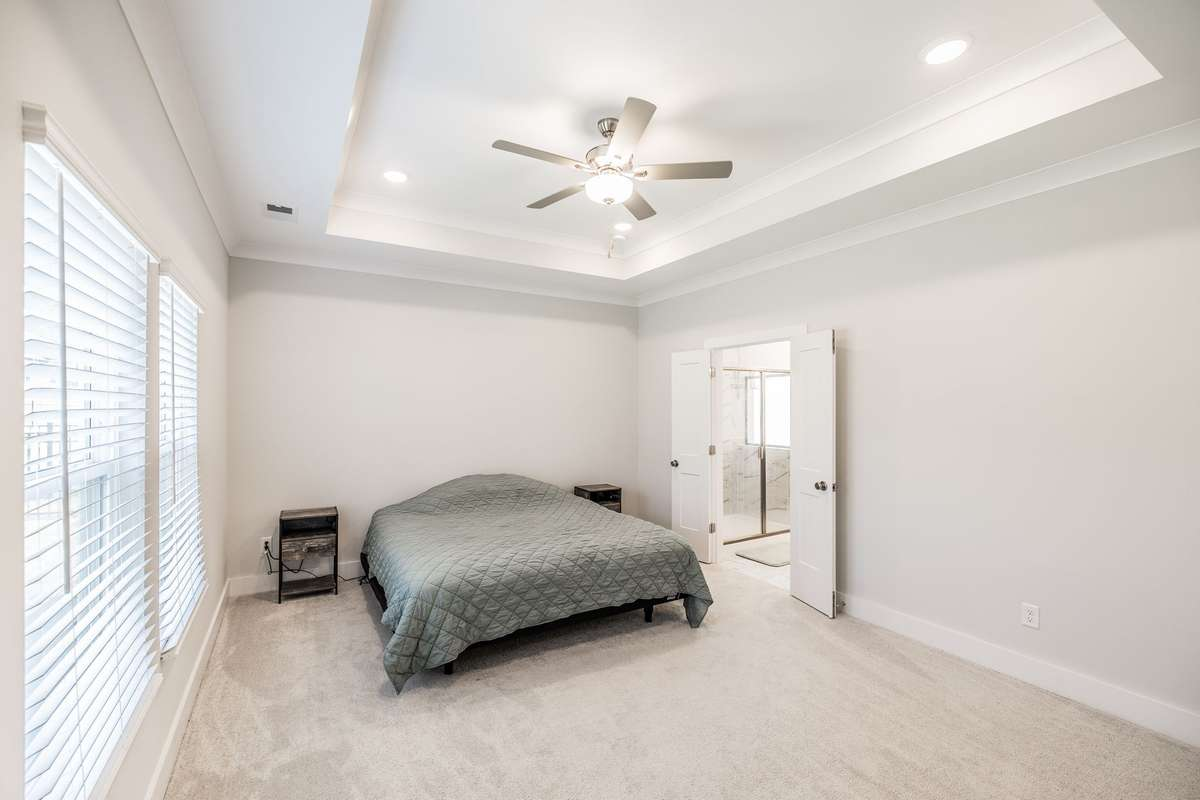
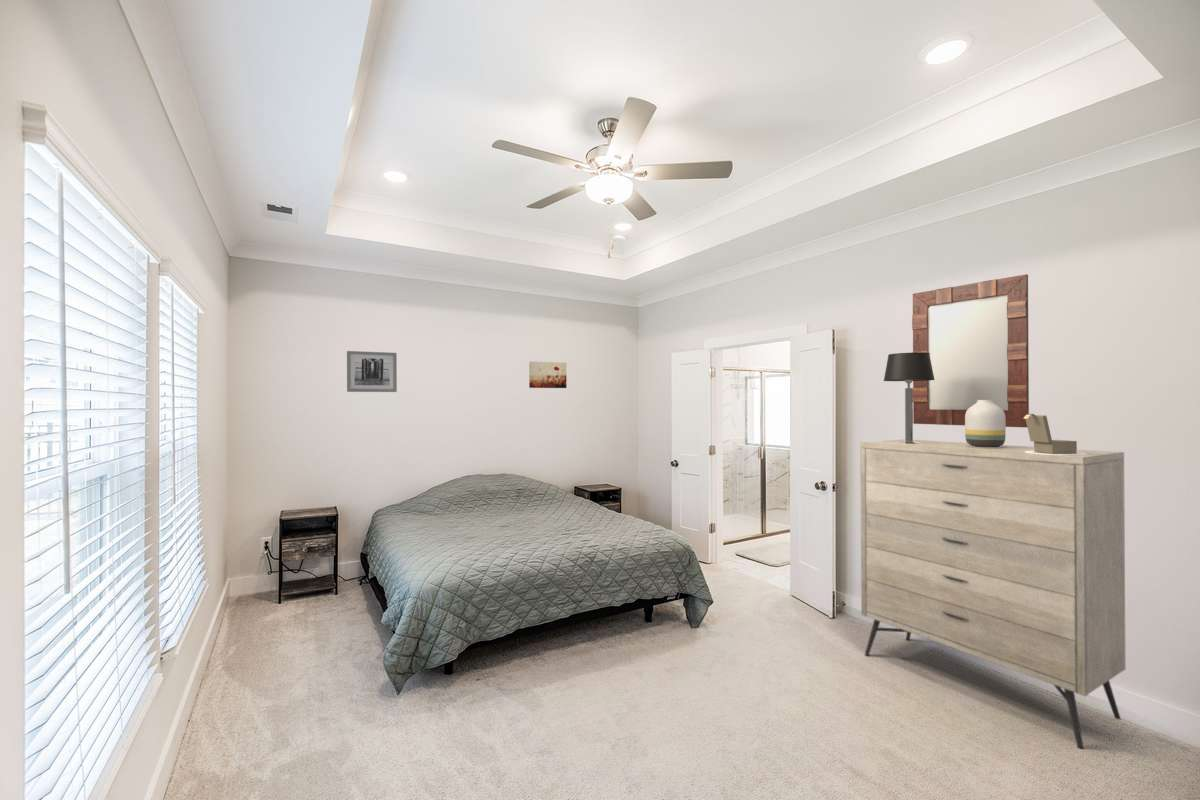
+ table lamp [883,352,935,444]
+ jewelry box [1024,413,1087,456]
+ vase [964,400,1007,447]
+ wall art [528,361,568,389]
+ dresser [859,438,1127,750]
+ wall art [346,350,398,393]
+ home mirror [911,273,1030,429]
